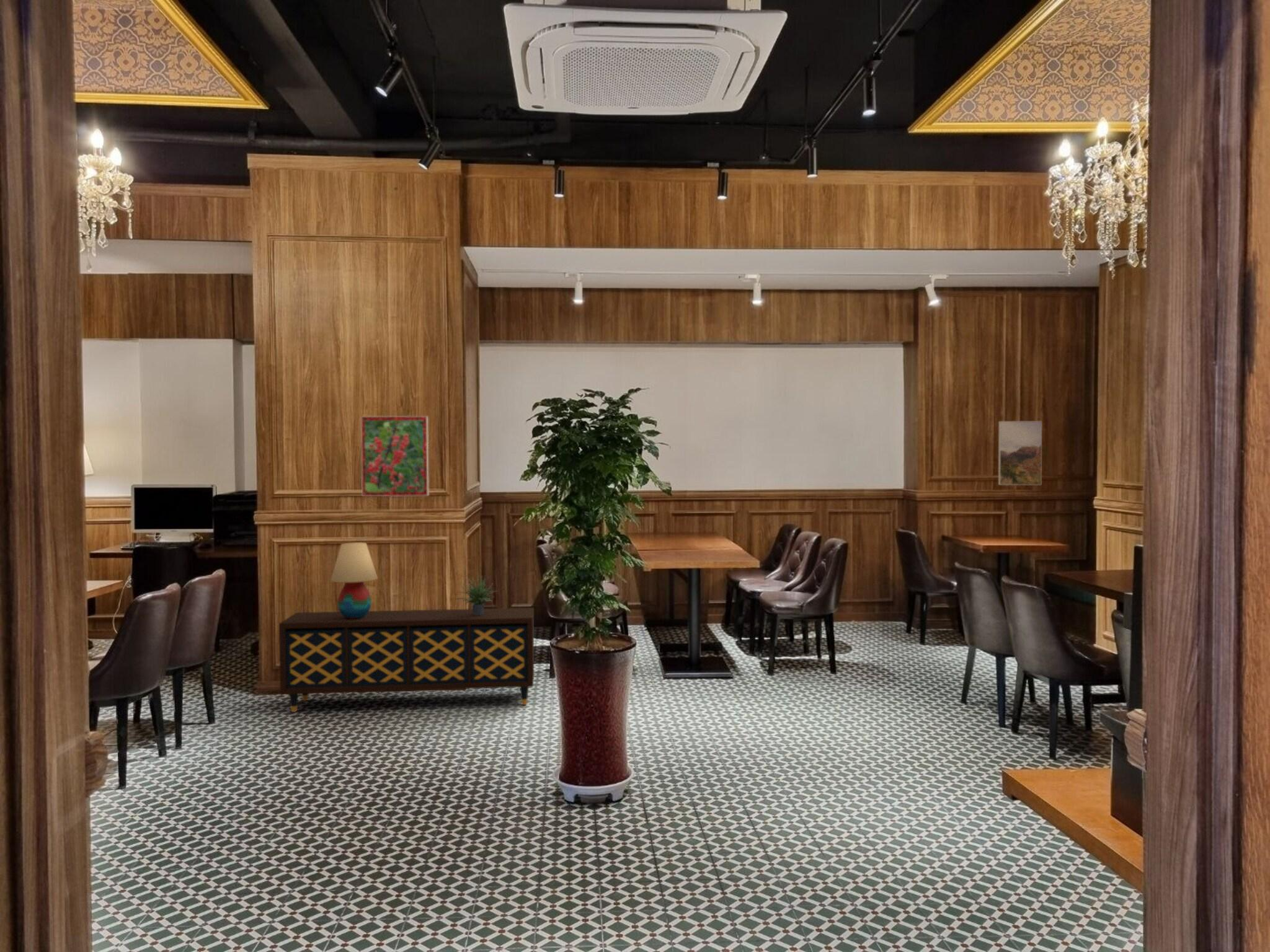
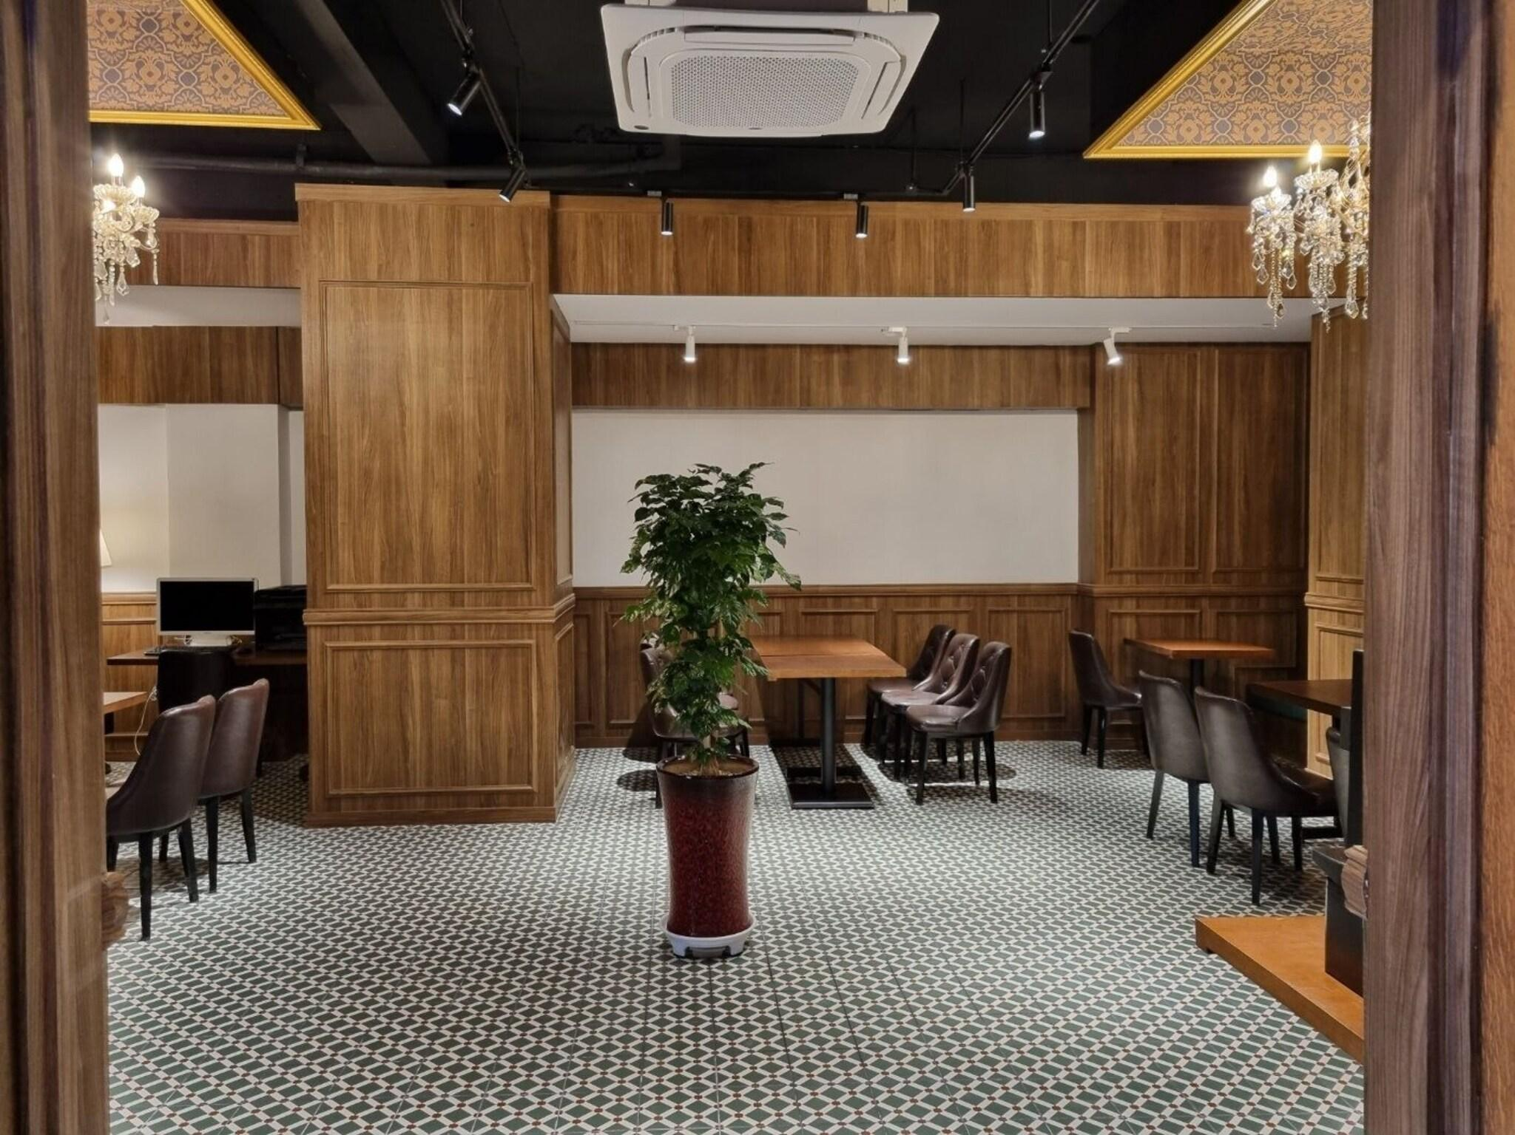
- table lamp [330,542,378,619]
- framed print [998,420,1042,486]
- sideboard [278,607,535,713]
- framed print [360,415,429,497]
- potted plant [453,571,499,615]
